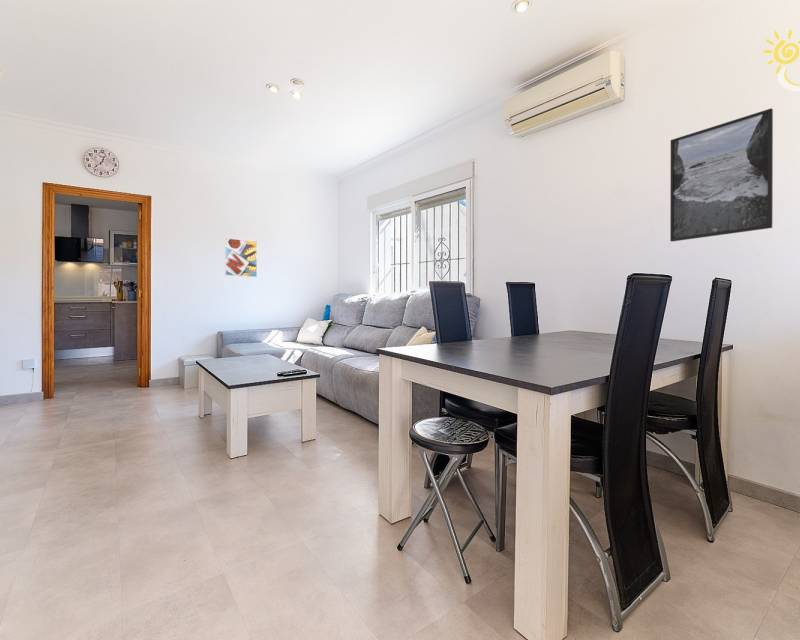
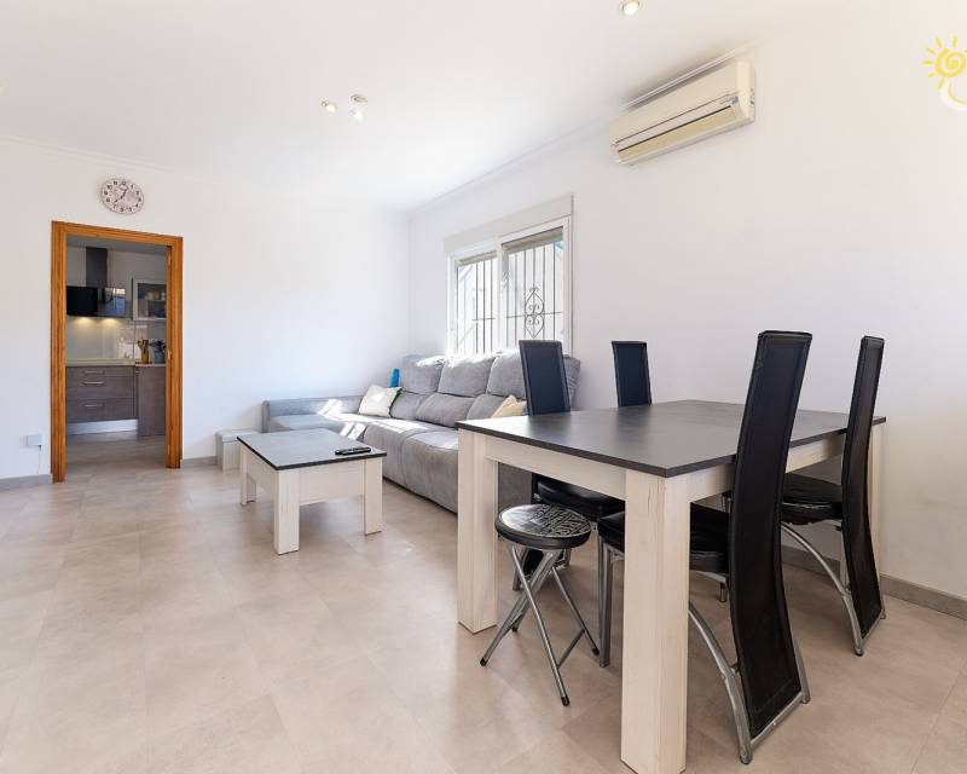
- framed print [669,107,774,242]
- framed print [224,237,258,278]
